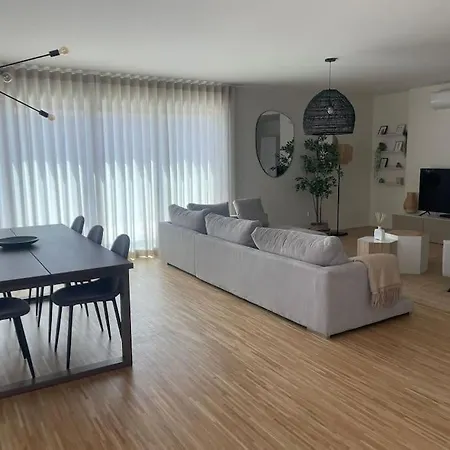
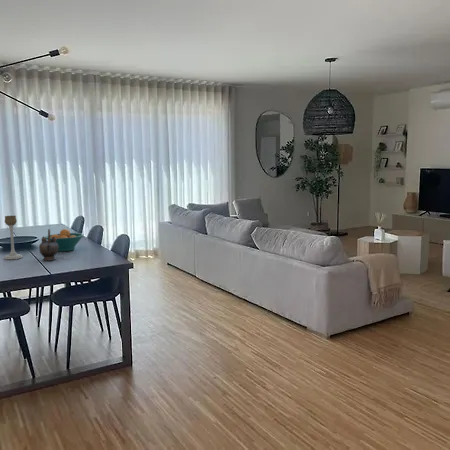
+ candle holder [3,215,24,260]
+ teapot [38,228,59,262]
+ fruit bowl [44,228,84,252]
